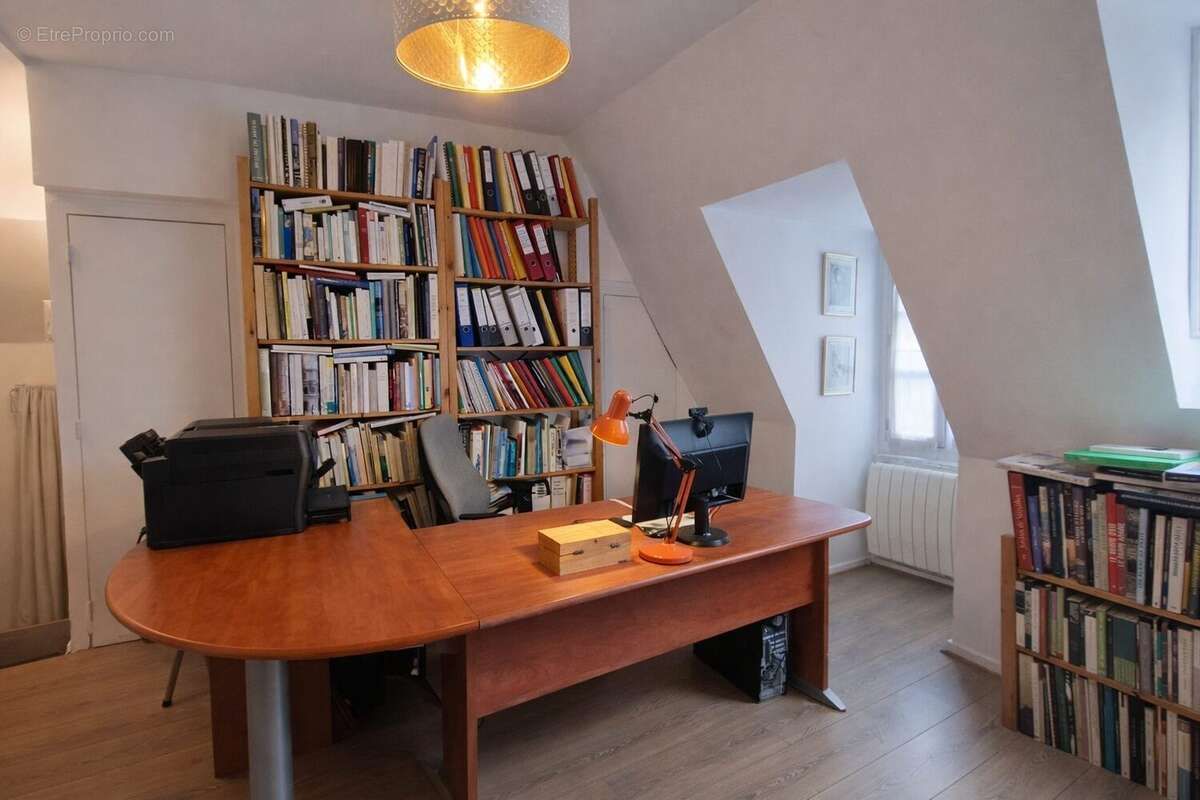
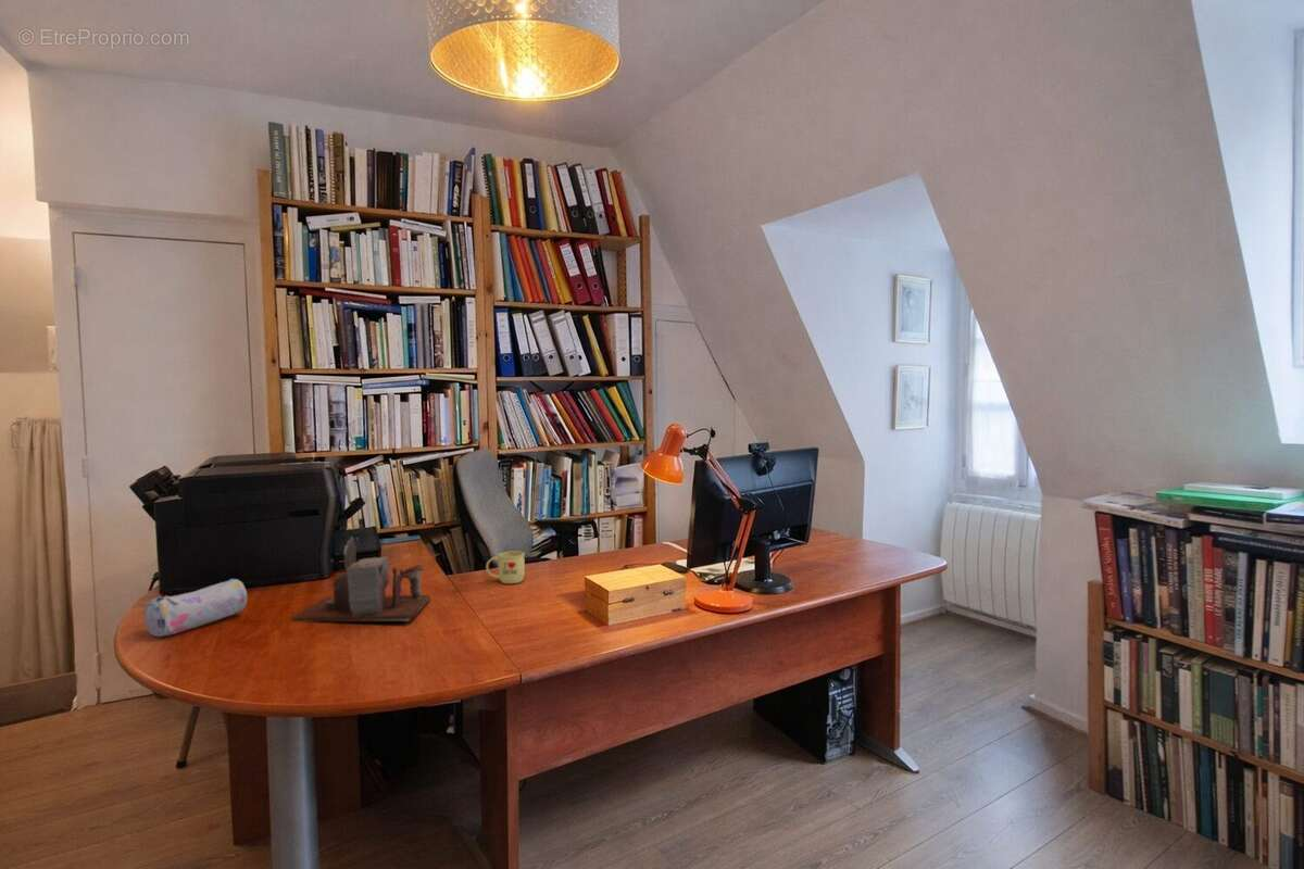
+ desk organizer [291,536,432,624]
+ mug [485,550,526,584]
+ pencil case [143,578,248,638]
